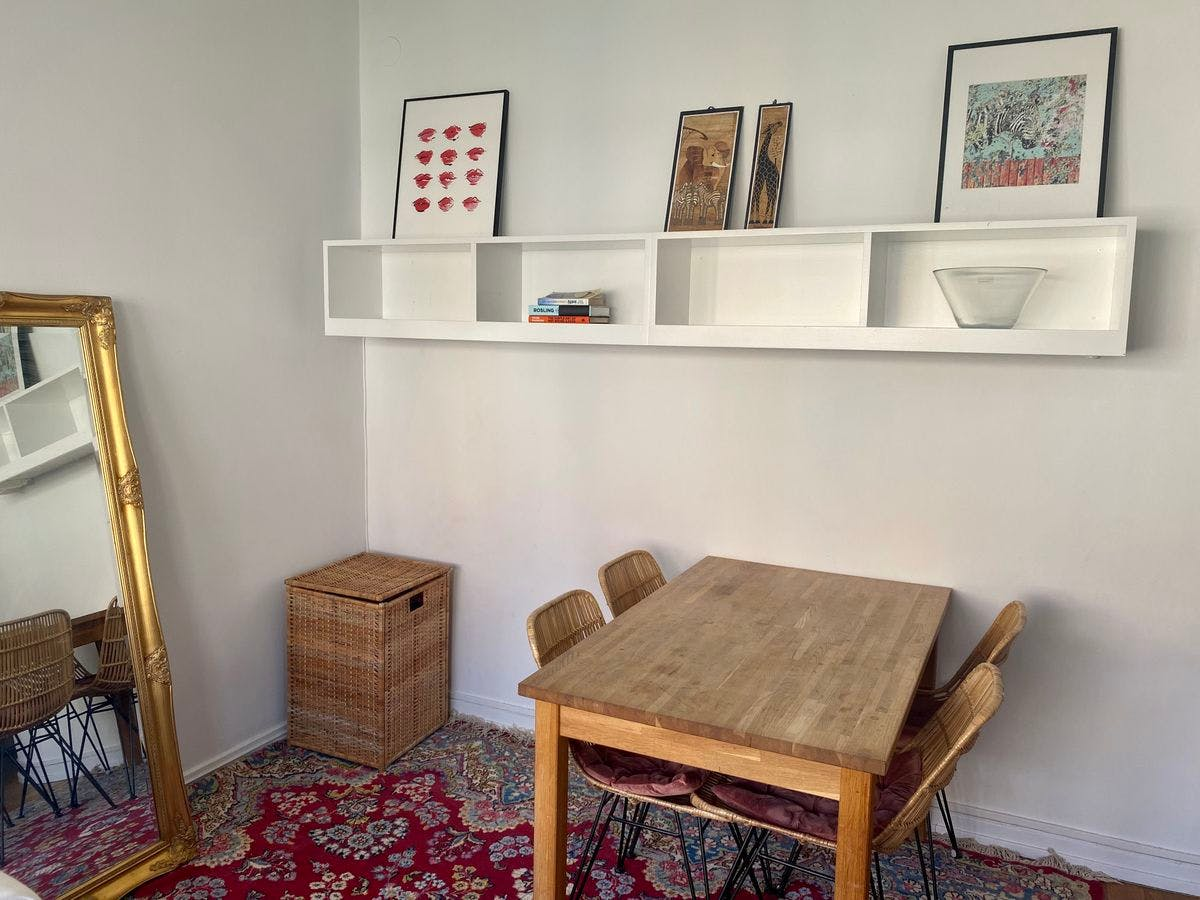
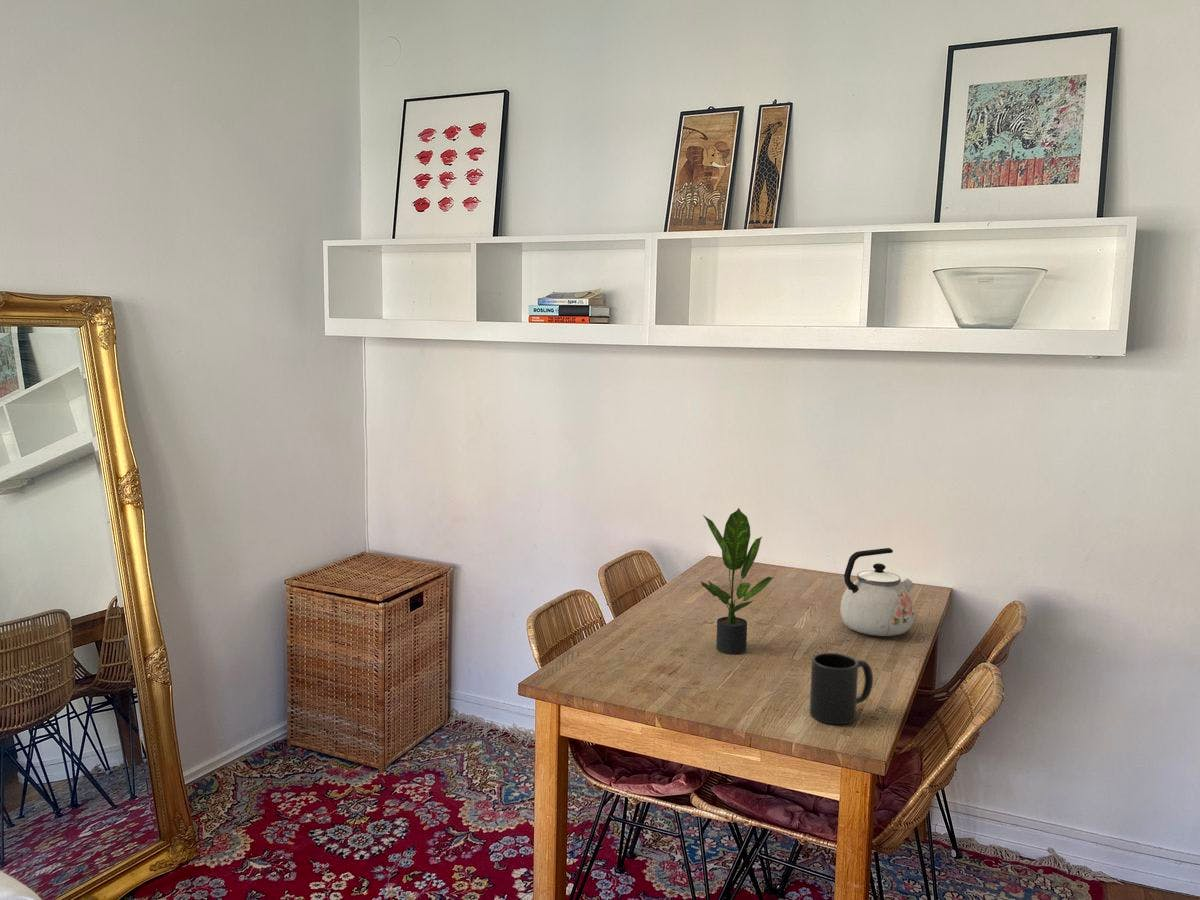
+ potted plant [700,507,775,655]
+ mug [809,652,874,725]
+ kettle [839,547,915,637]
